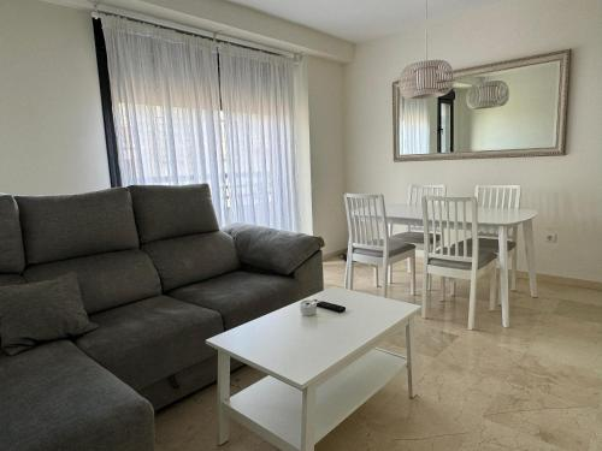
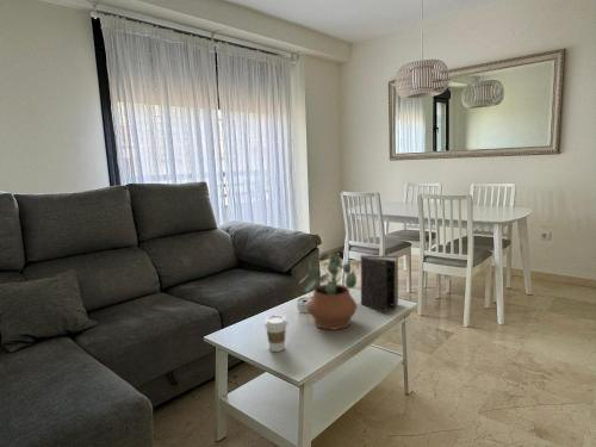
+ coffee cup [263,313,288,353]
+ book [359,254,399,315]
+ potted plant [298,252,359,331]
